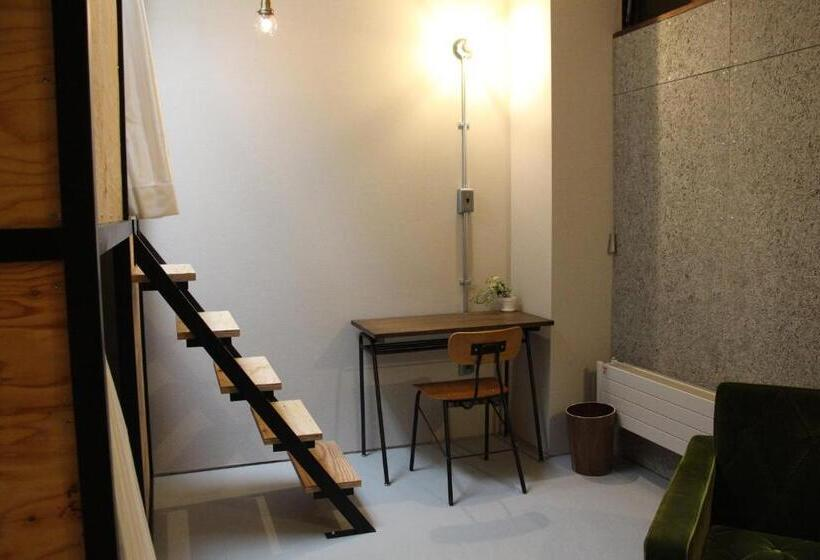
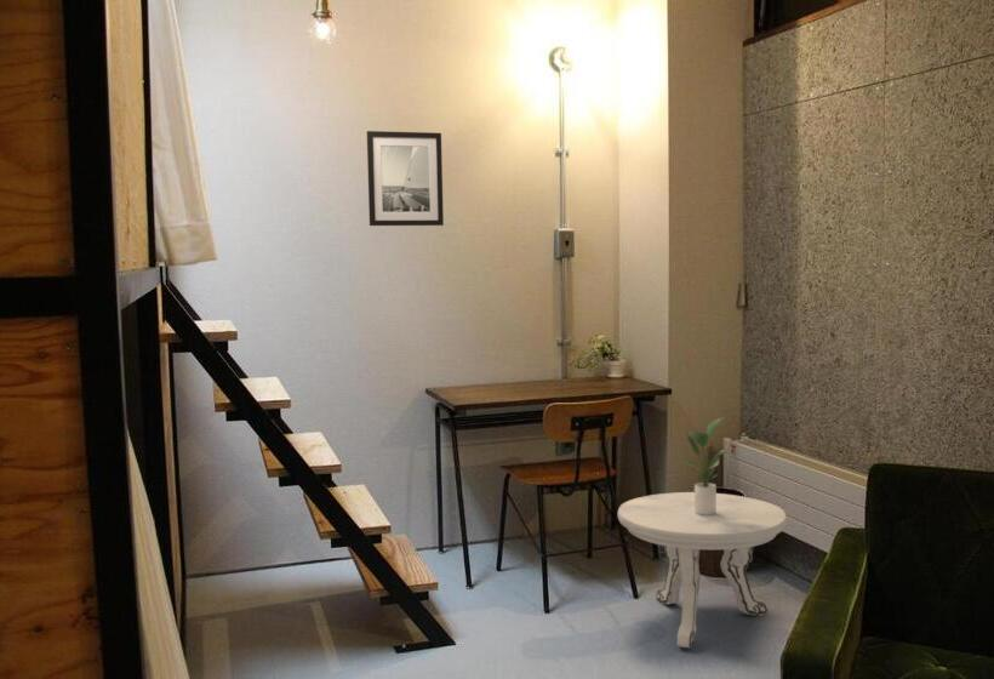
+ wall art [366,130,445,227]
+ potted plant [680,415,732,515]
+ side table [617,491,788,649]
